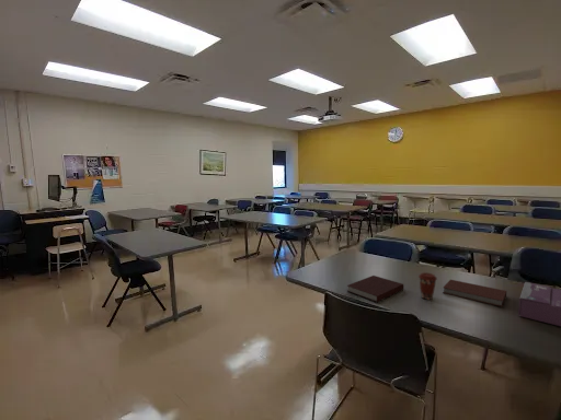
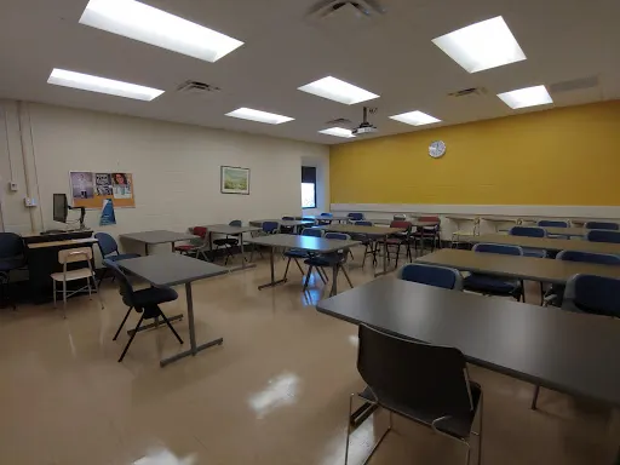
- coffee cup [417,271,438,301]
- tissue box [517,281,561,327]
- notebook [346,275,404,303]
- book [442,279,507,307]
